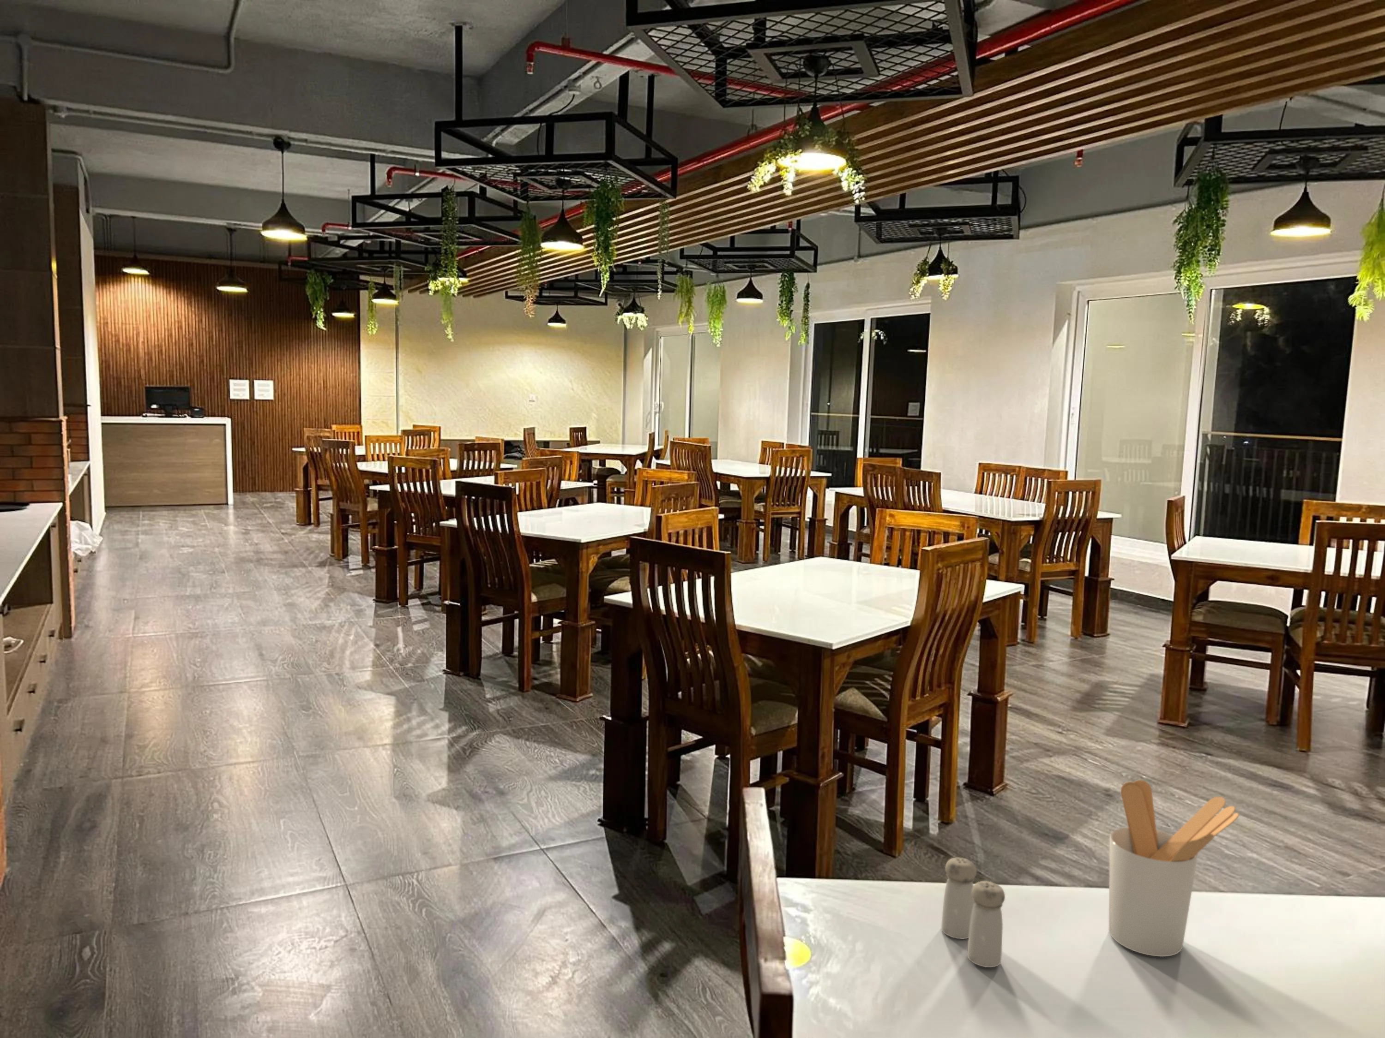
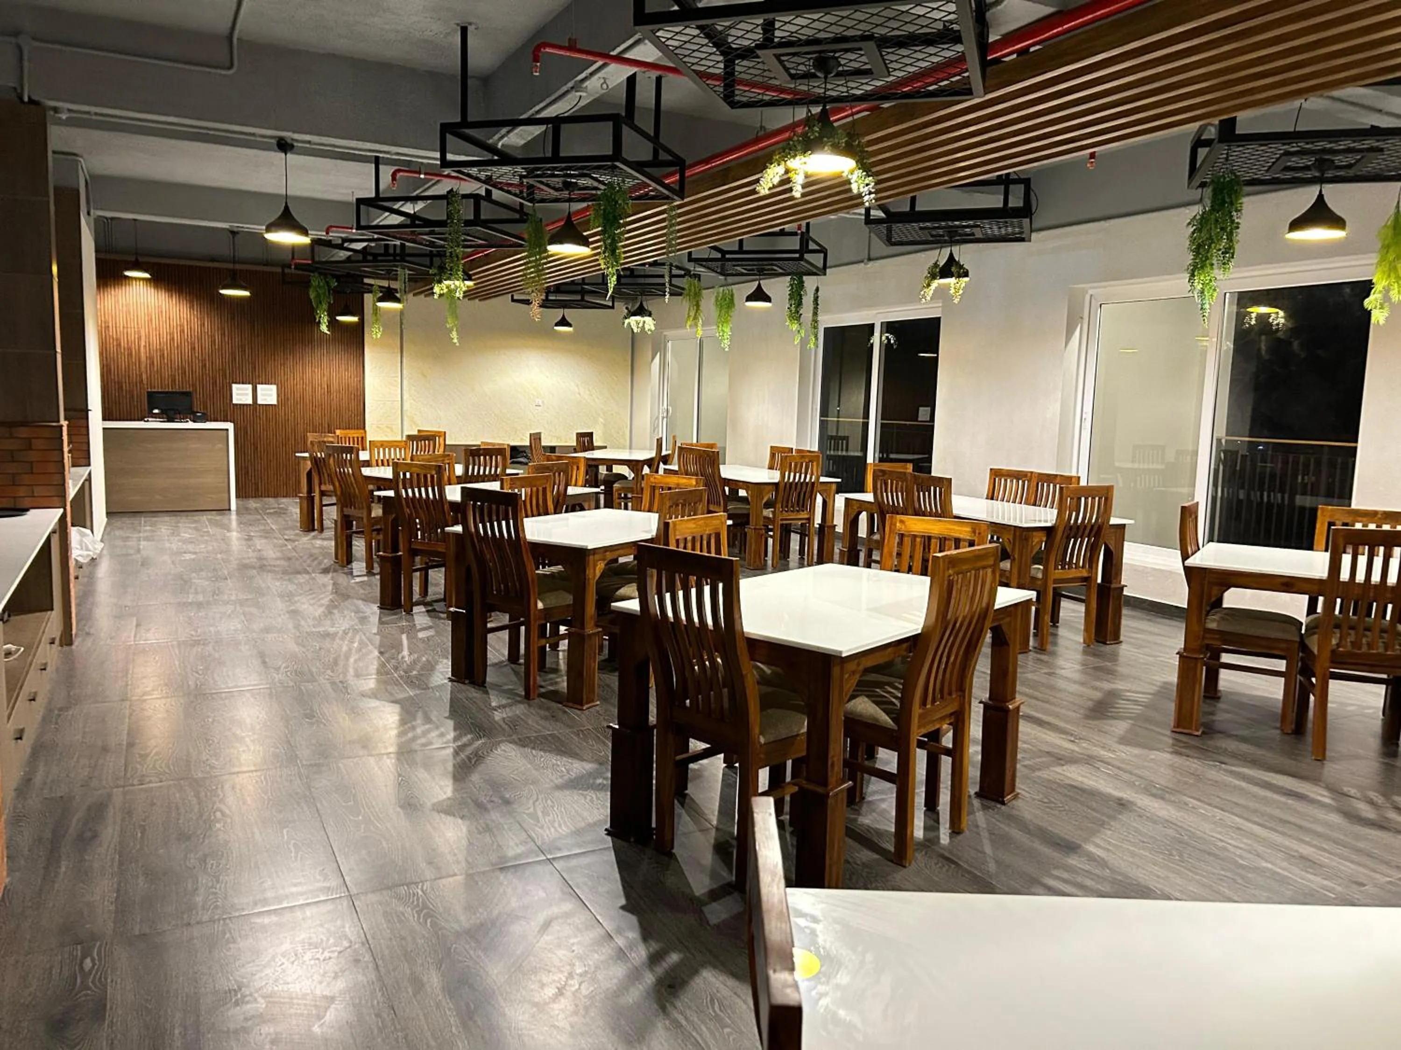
- utensil holder [1108,780,1240,957]
- salt and pepper shaker [941,857,1005,968]
